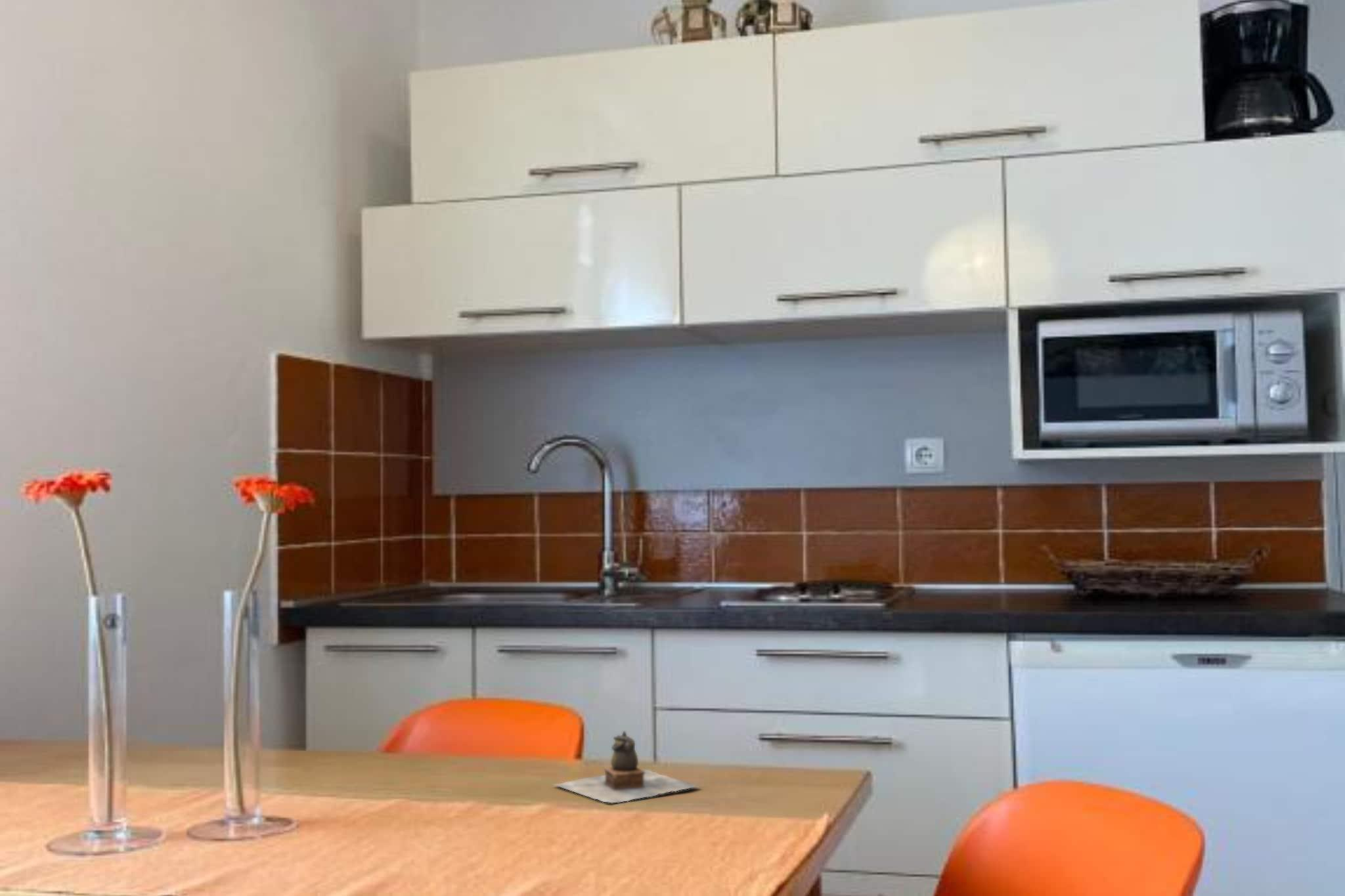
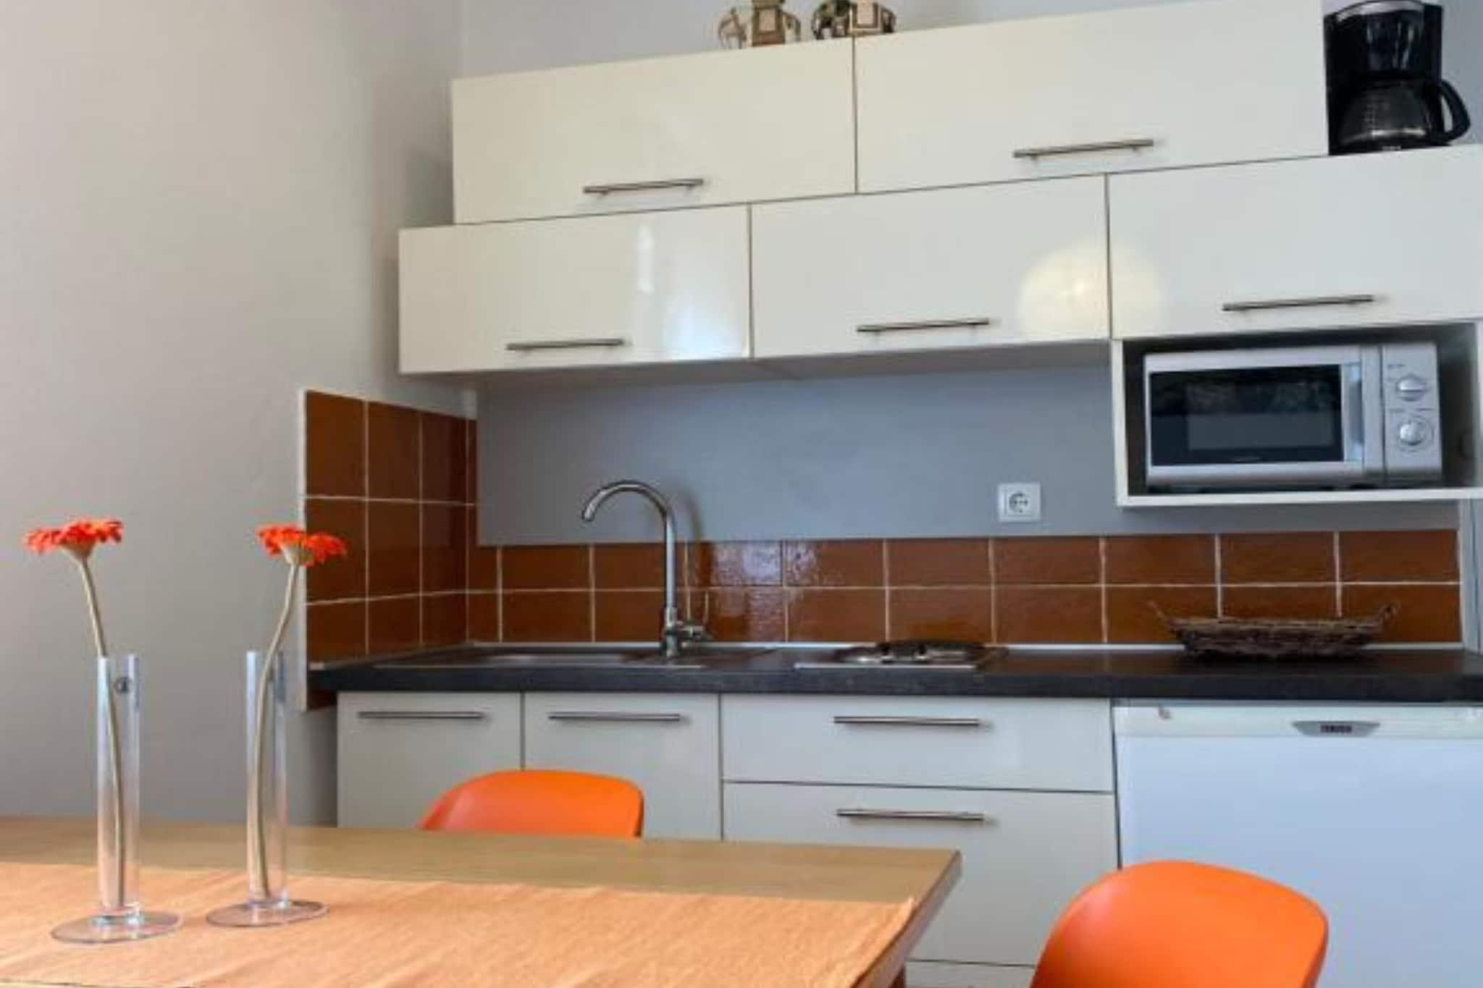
- teapot [552,730,697,803]
